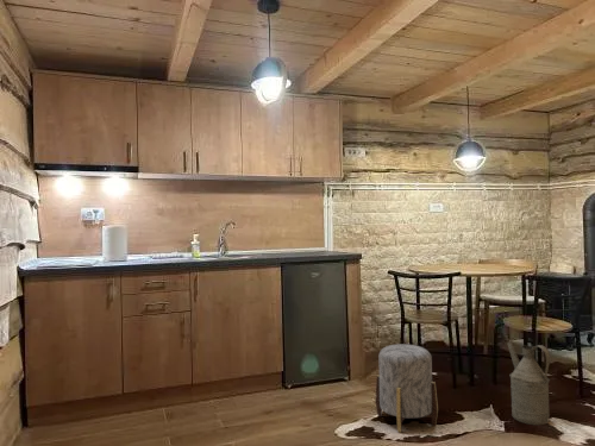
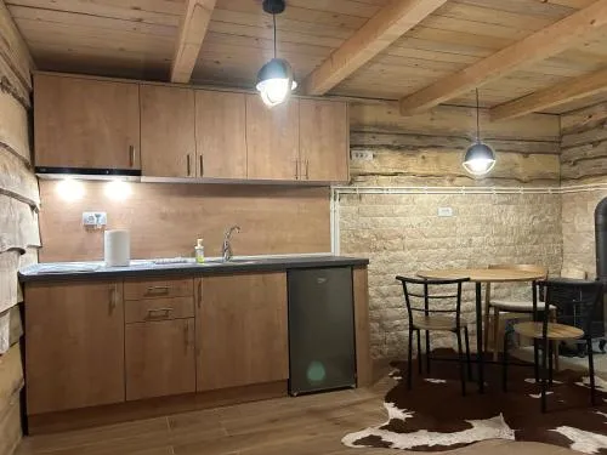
- watering can [506,341,551,426]
- stool [374,343,439,434]
